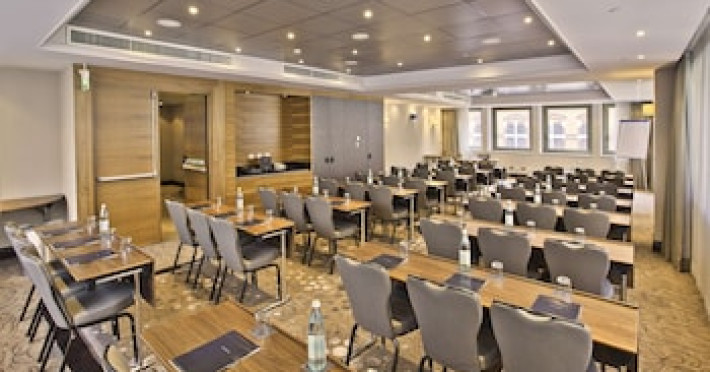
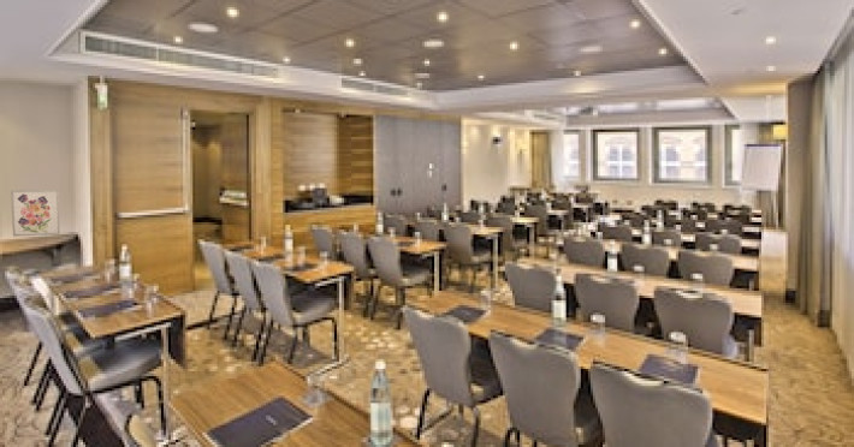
+ wall art [10,189,61,238]
